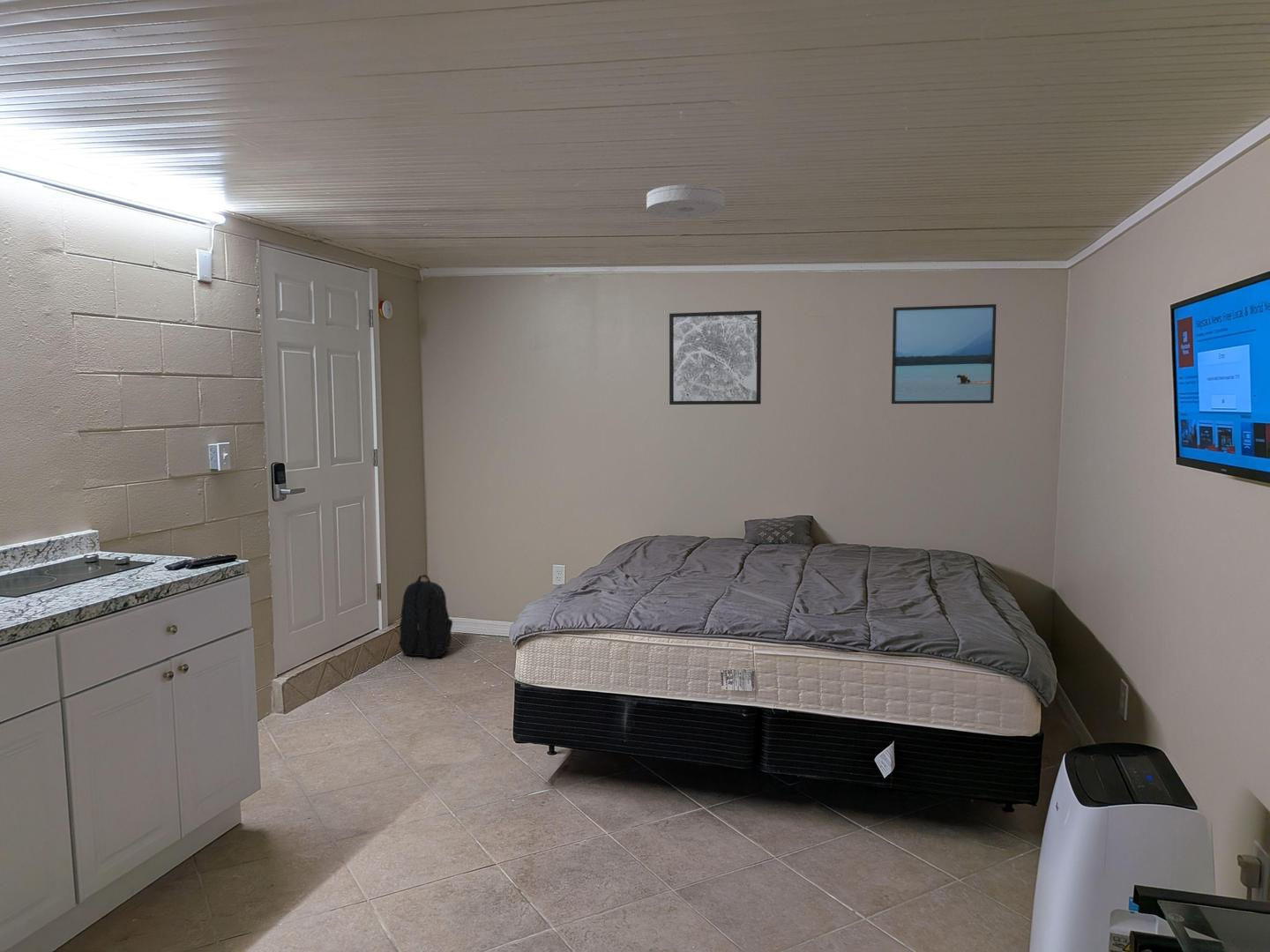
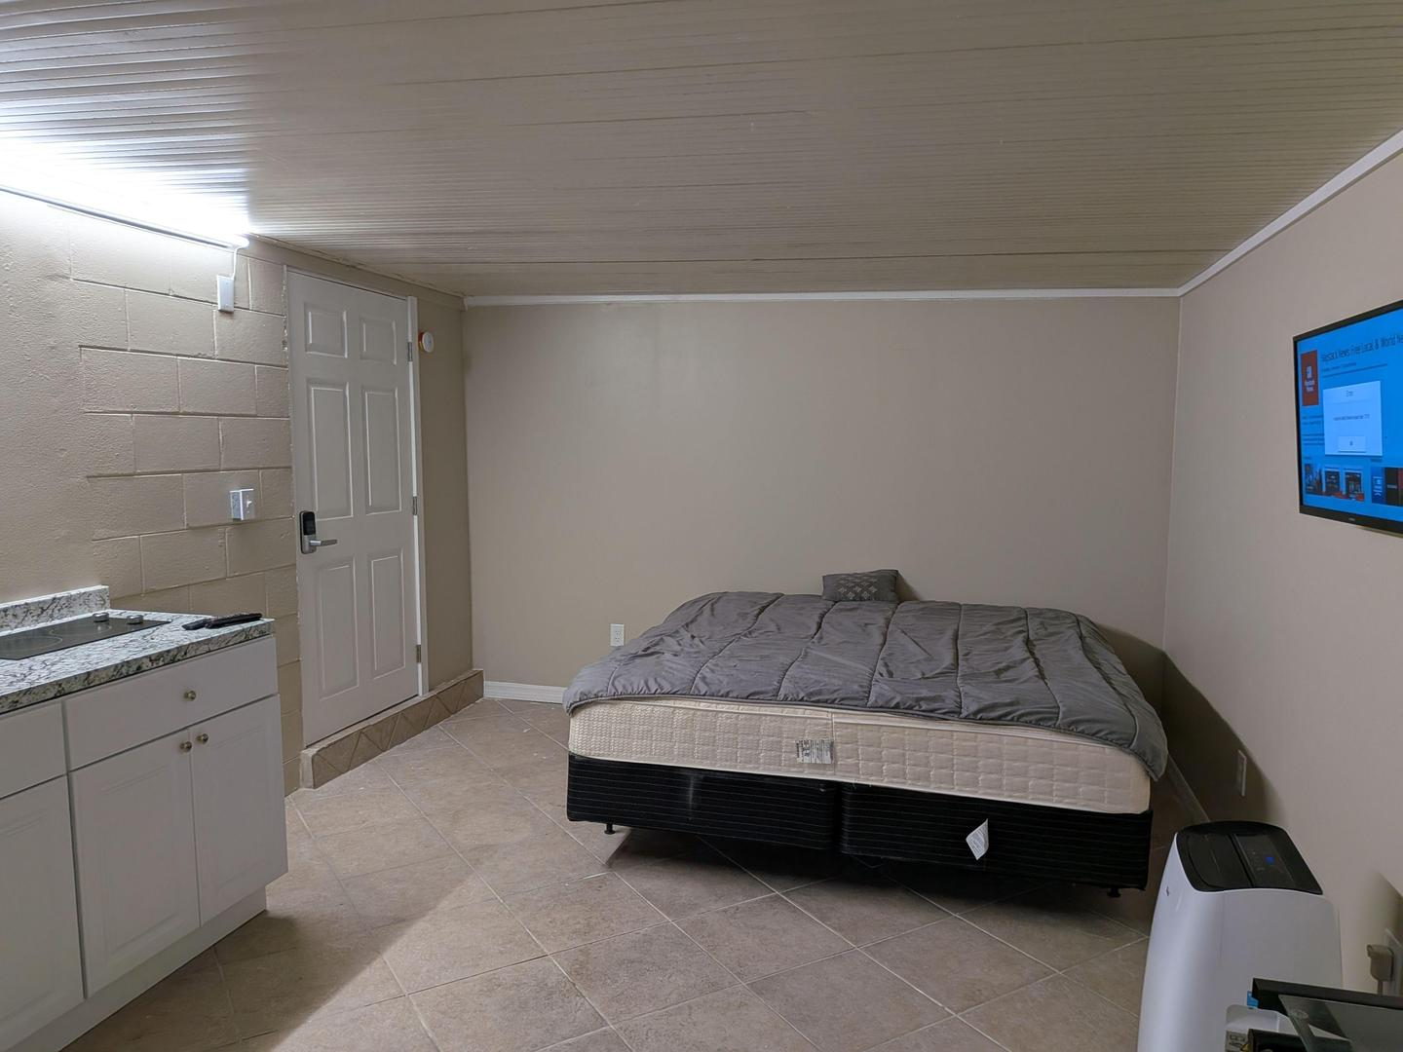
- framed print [891,303,997,405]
- wall art [669,309,762,405]
- backpack [398,574,453,659]
- smoke detector [646,183,726,219]
